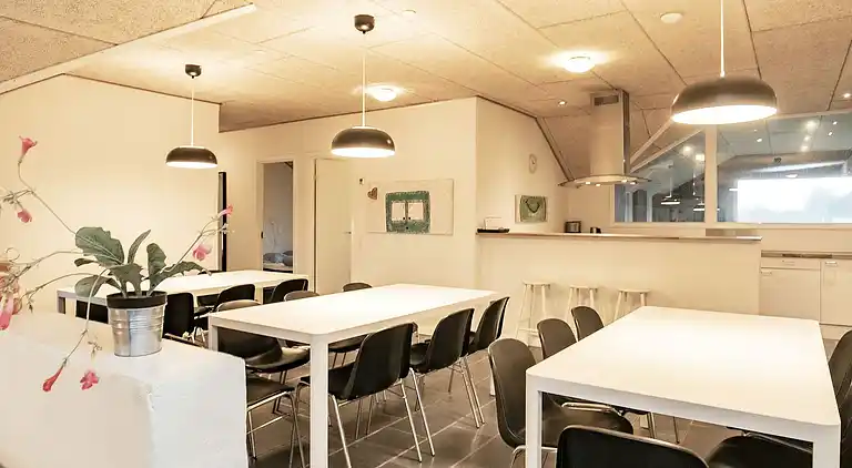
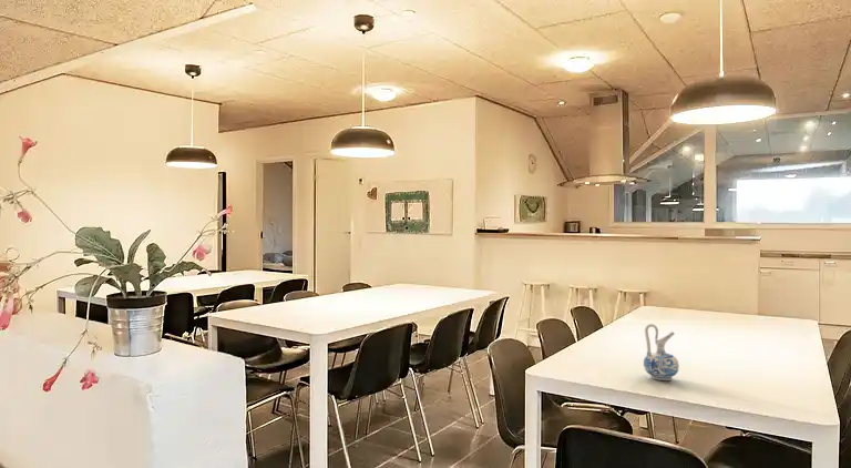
+ ceramic pitcher [643,323,680,381]
